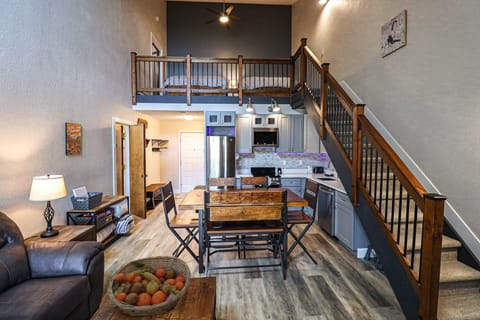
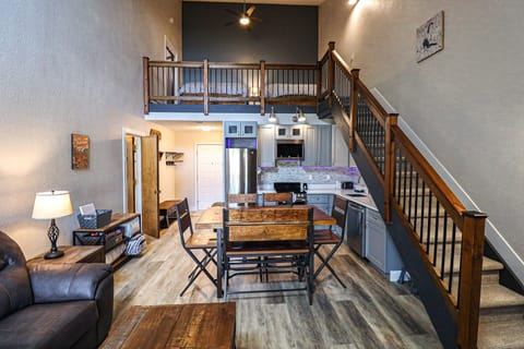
- fruit basket [106,255,192,318]
